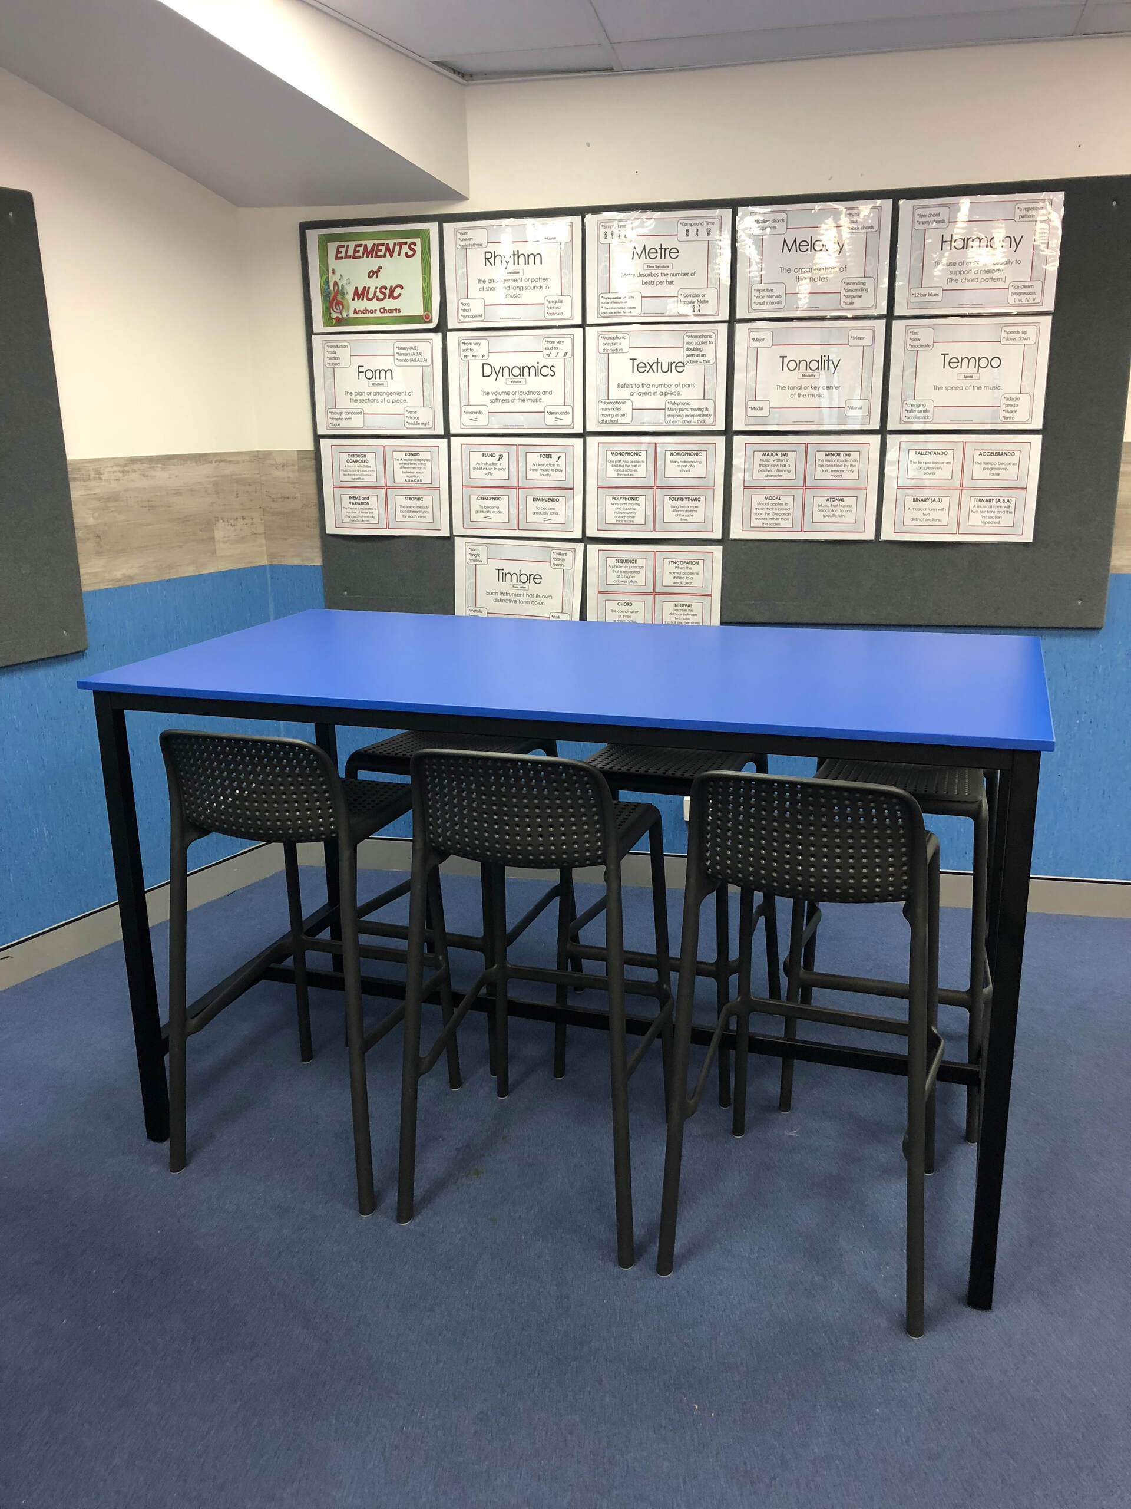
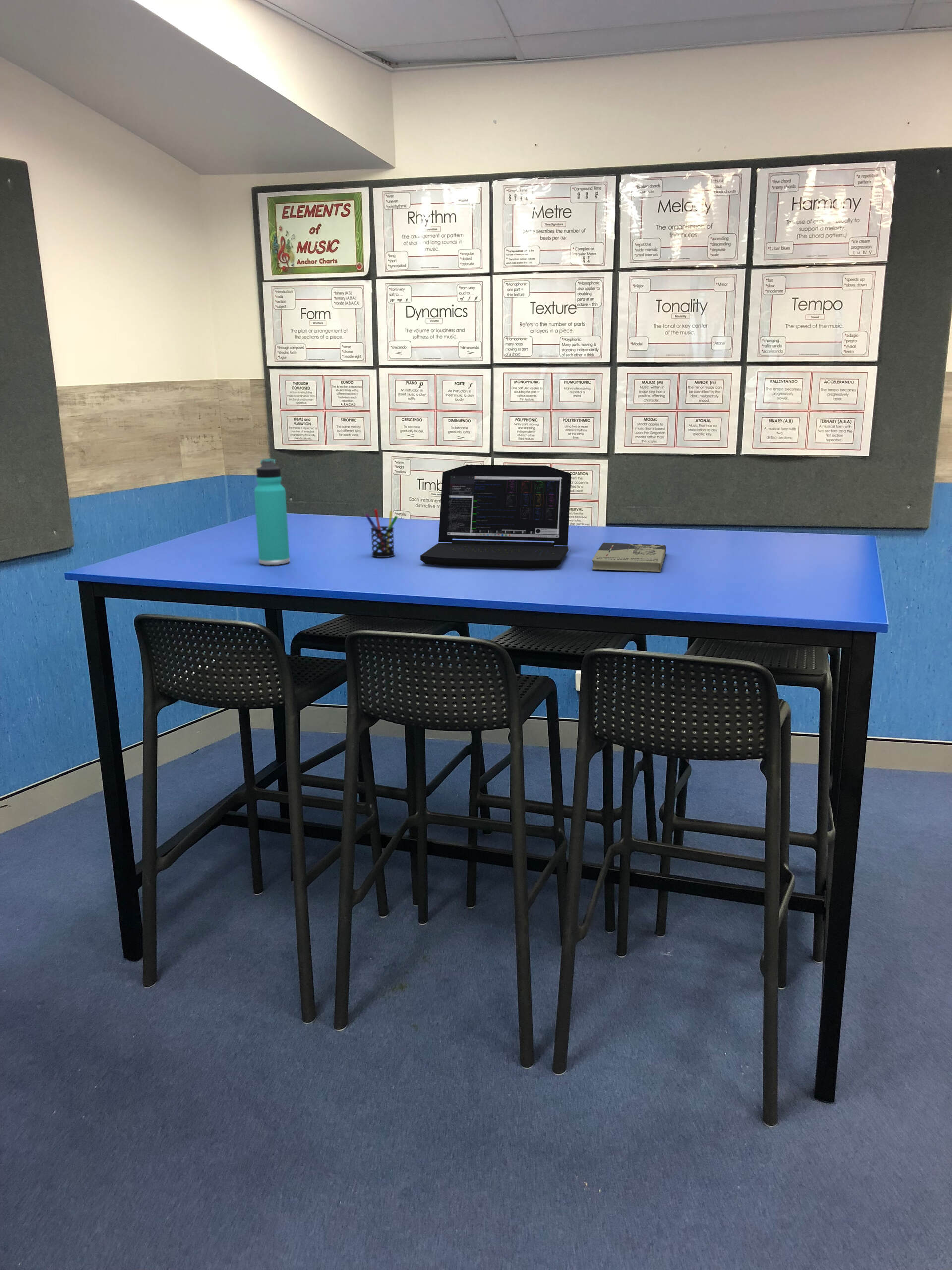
+ pen holder [364,509,398,558]
+ laptop [420,464,572,569]
+ thermos bottle [253,458,290,565]
+ book [591,542,667,572]
